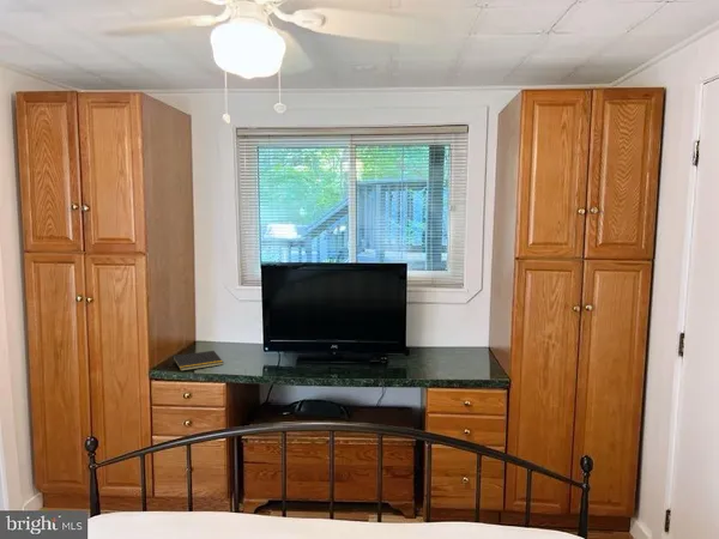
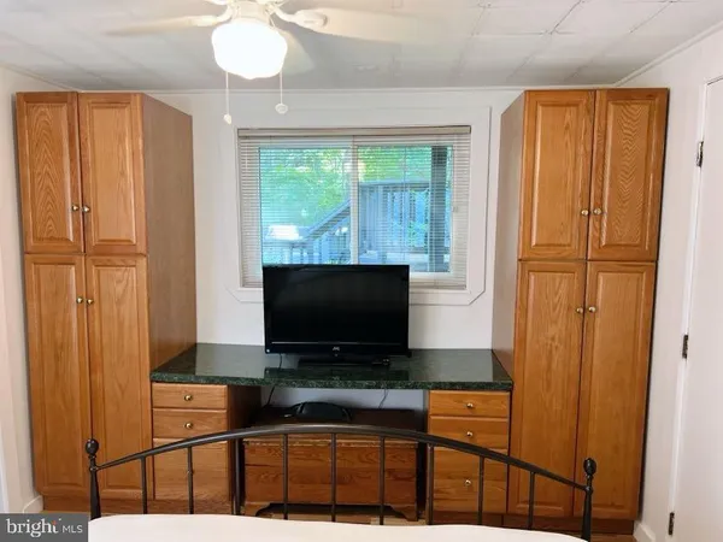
- notepad [171,350,225,373]
